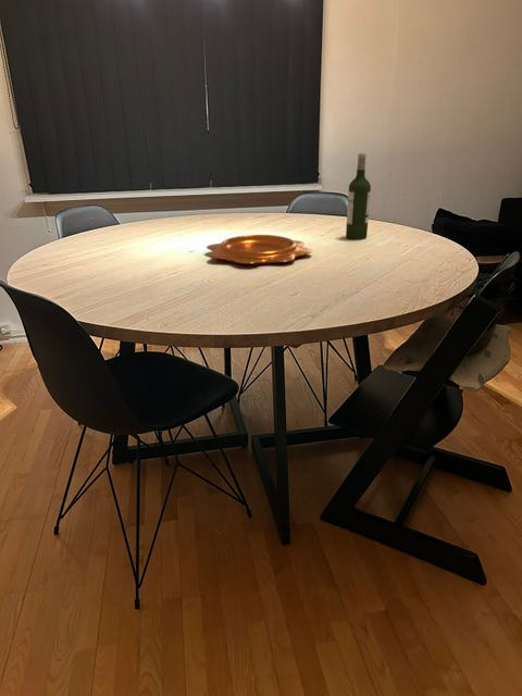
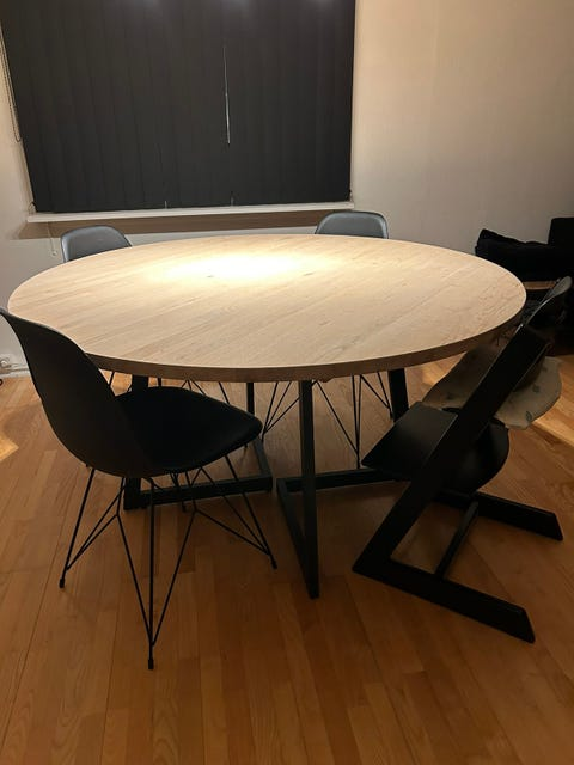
- decorative bowl [206,234,313,265]
- wine bottle [345,152,372,240]
